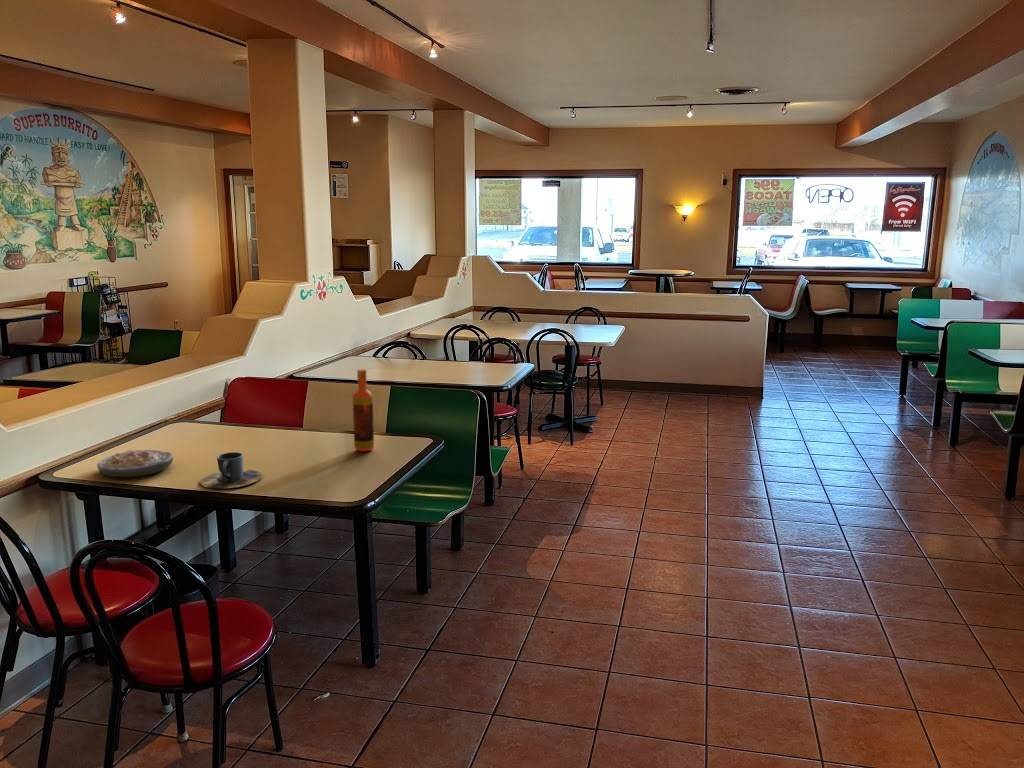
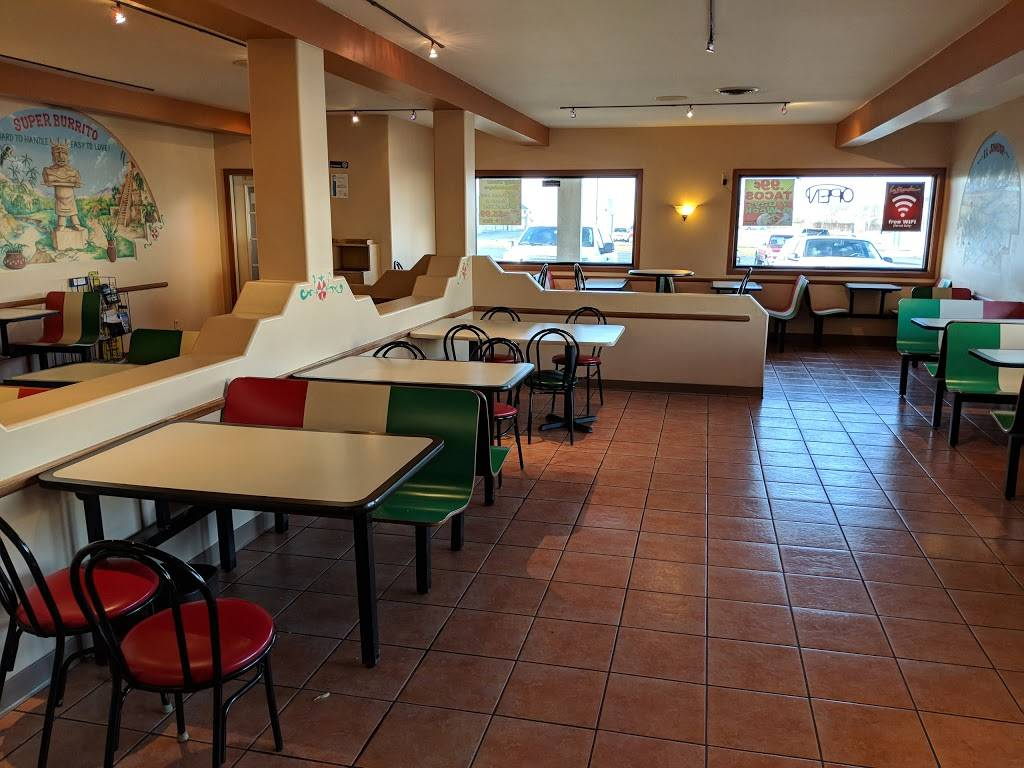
- cup [199,451,263,490]
- hot sauce [352,368,375,453]
- soup [96,449,174,478]
